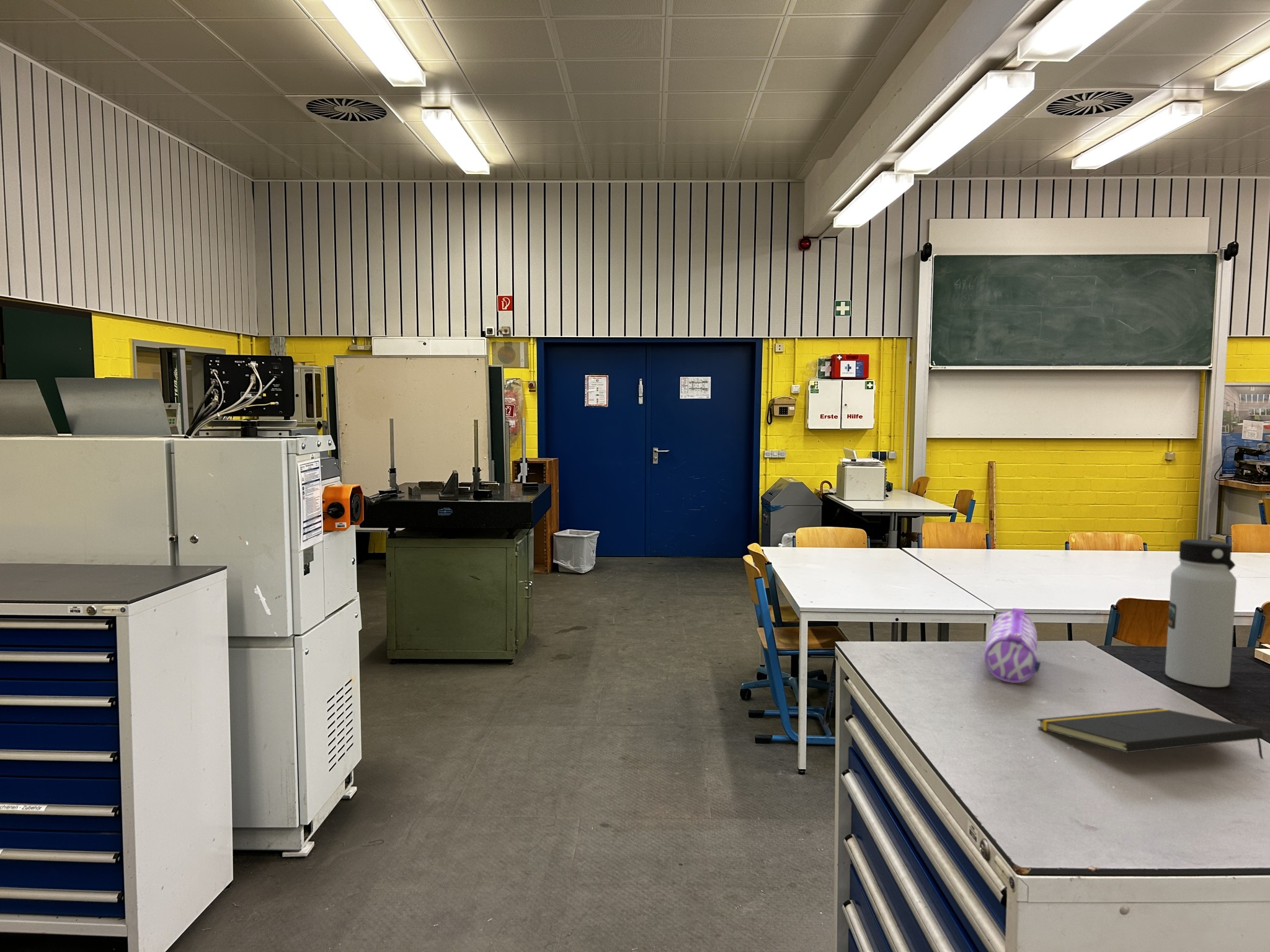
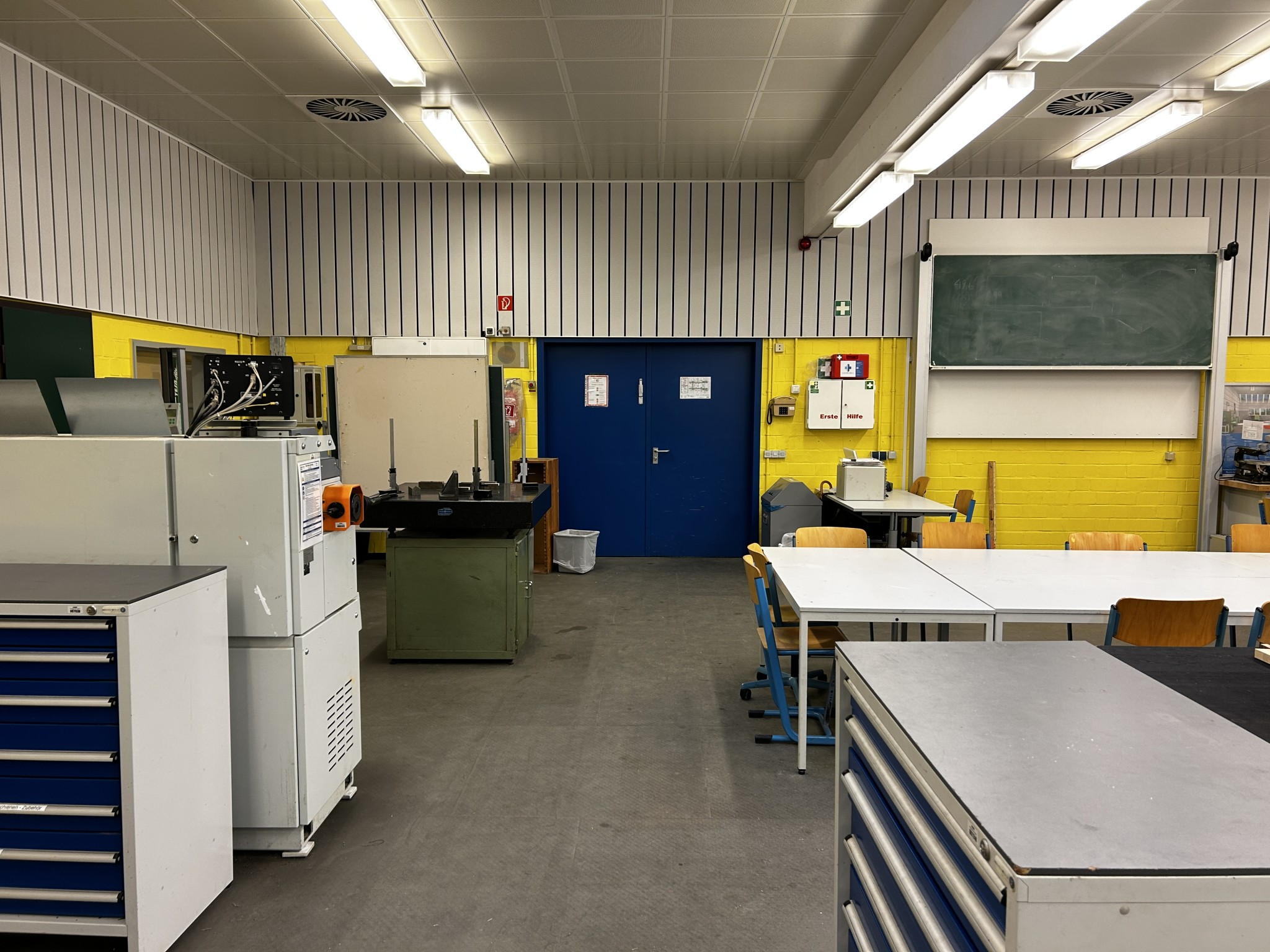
- water bottle [1165,539,1237,688]
- notepad [1036,707,1264,760]
- pencil case [984,607,1041,684]
